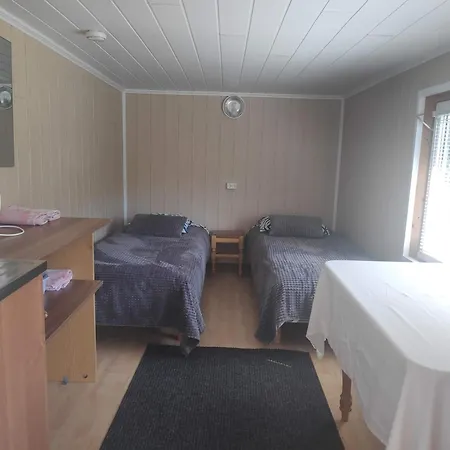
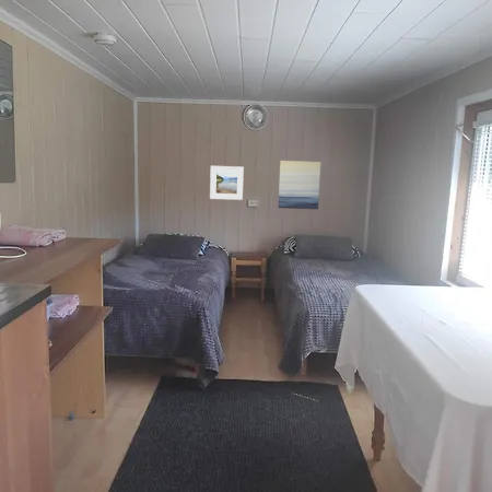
+ wall art [278,160,321,210]
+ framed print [209,165,245,201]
